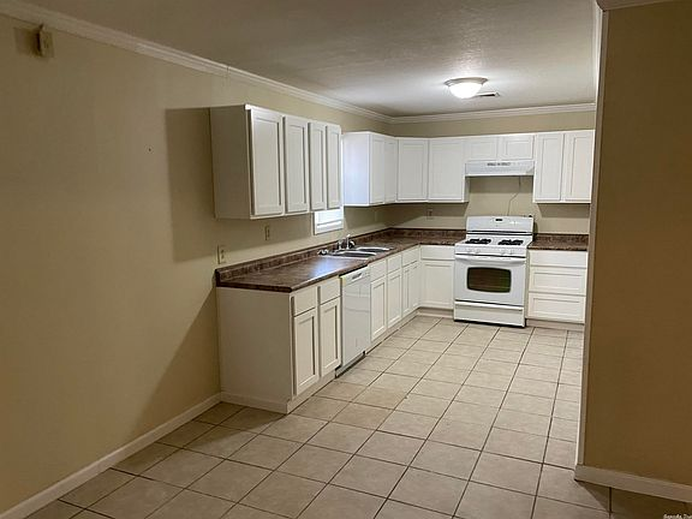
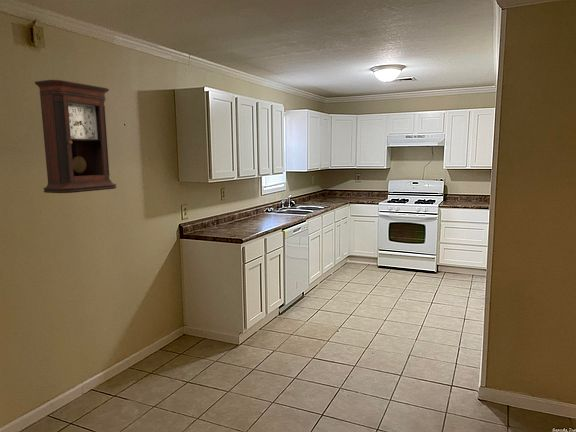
+ pendulum clock [34,79,117,194]
